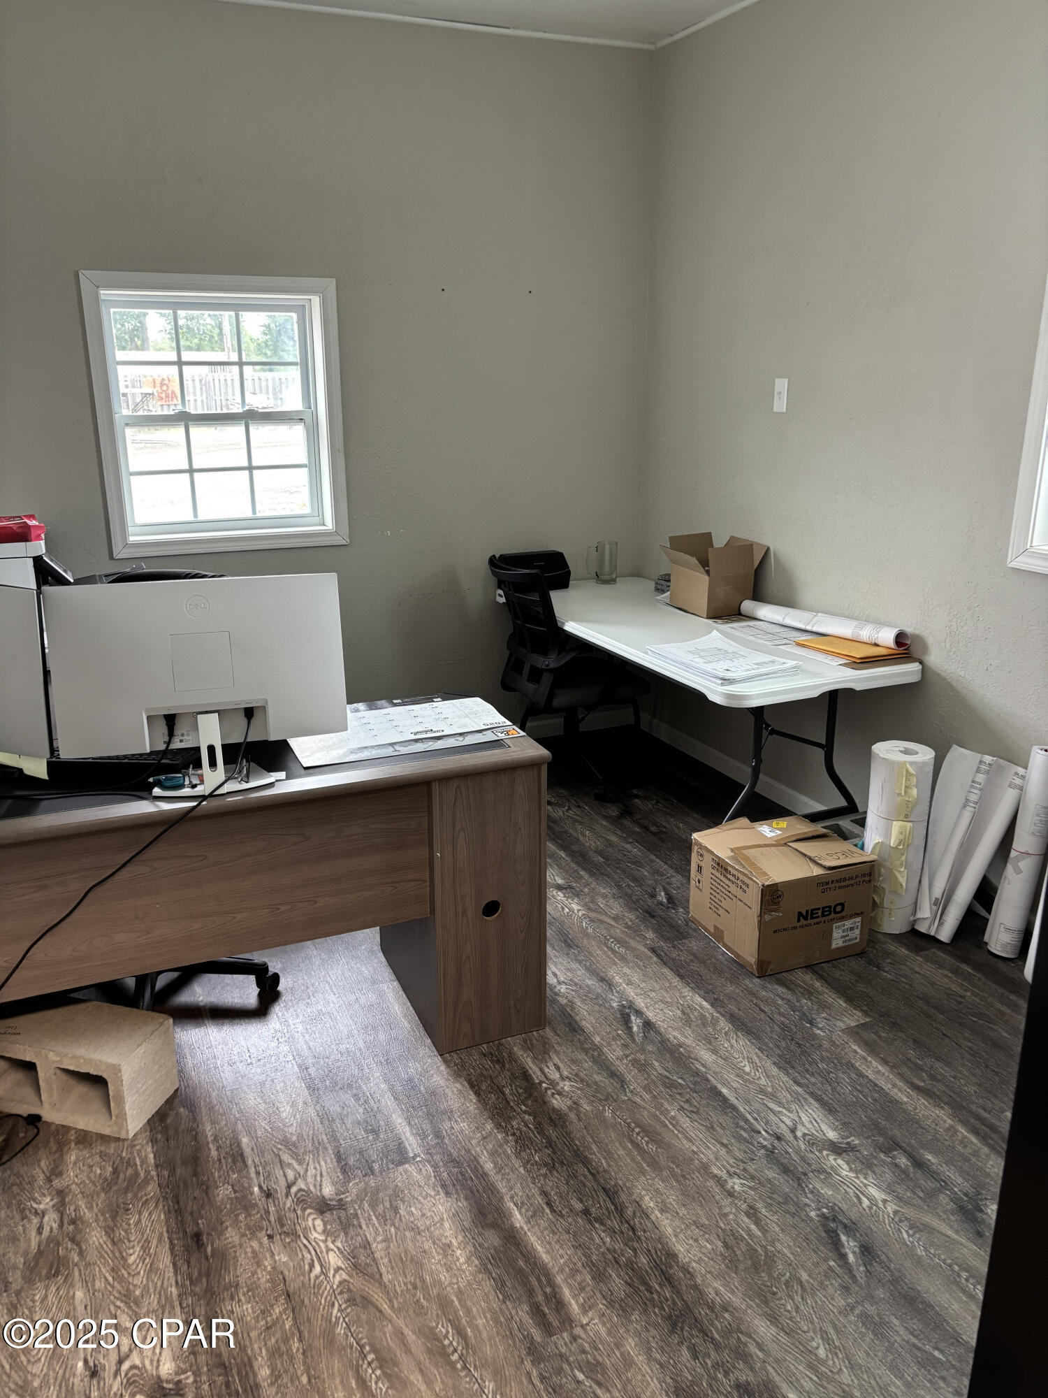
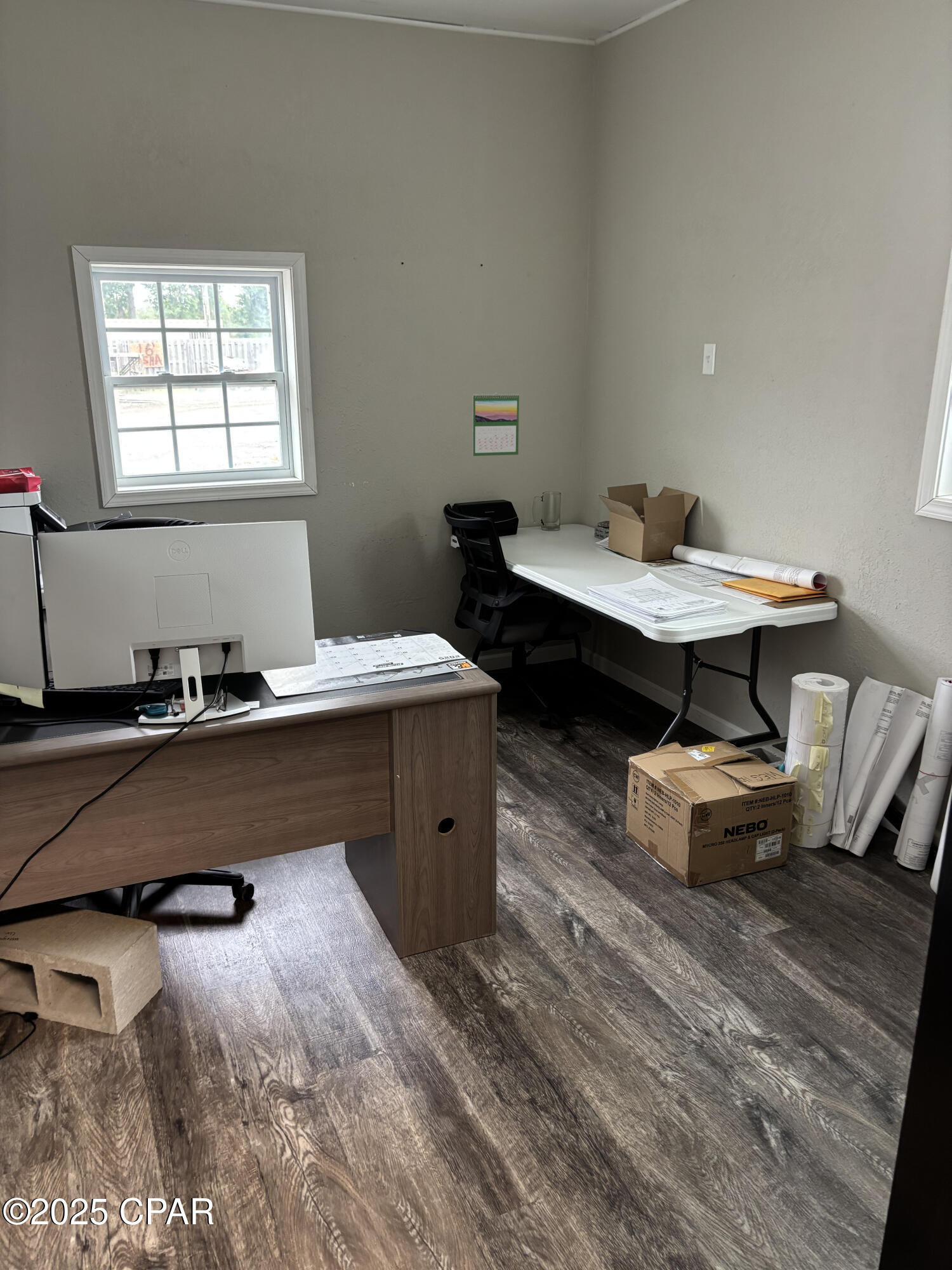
+ calendar [472,392,520,457]
